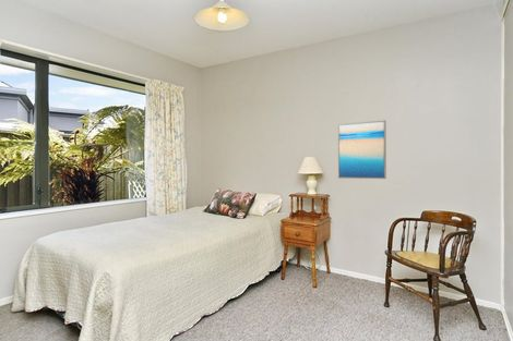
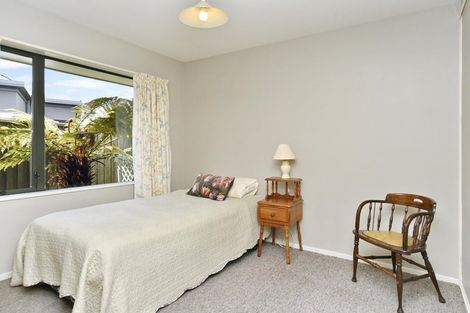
- wall art [337,120,387,180]
